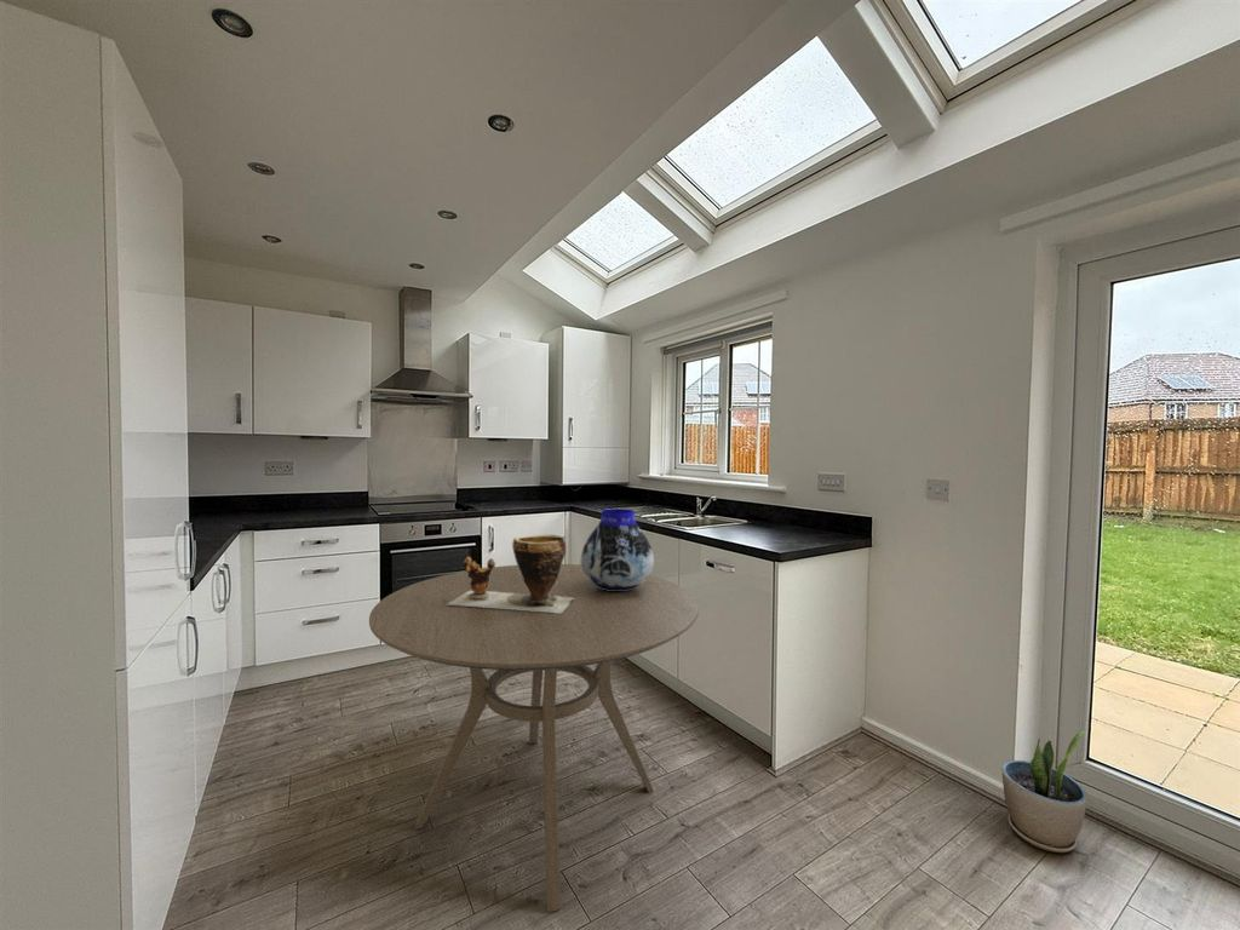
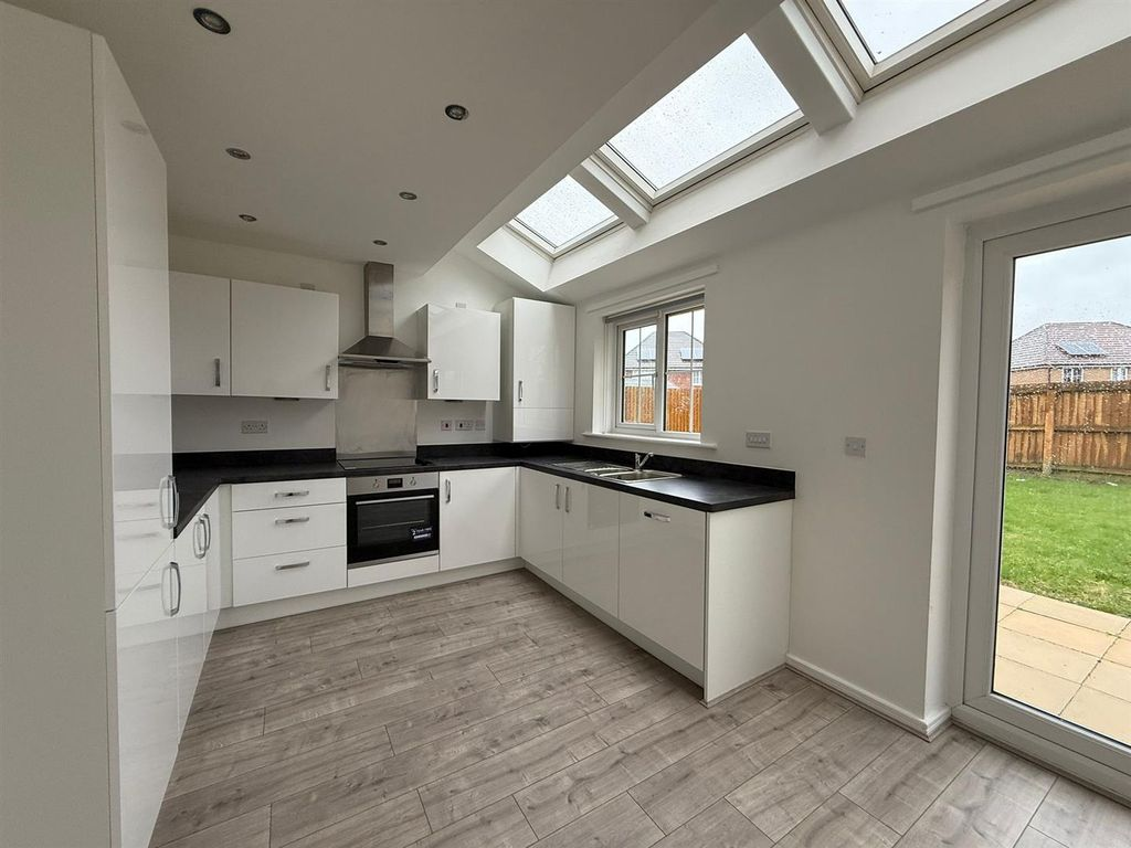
- clay pot [448,534,574,613]
- potted plant [1001,729,1087,854]
- vase [580,507,655,591]
- dining table [368,563,700,913]
